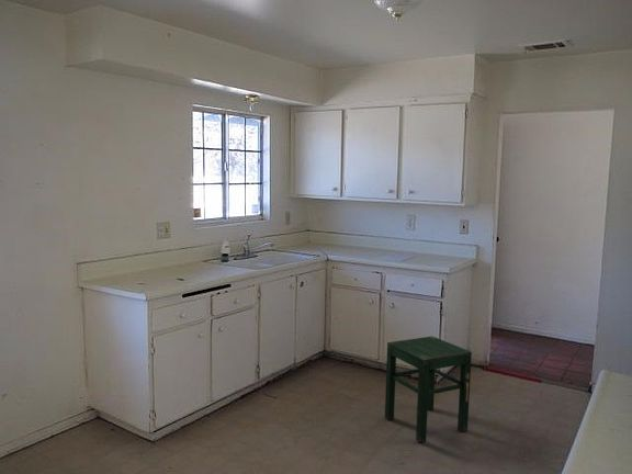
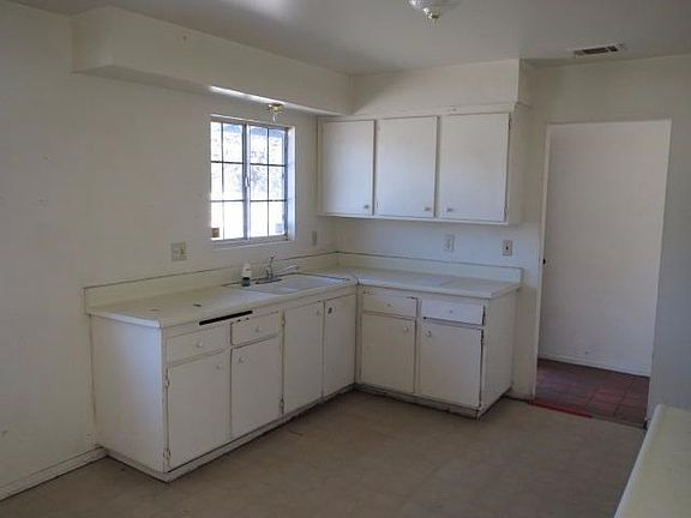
- stool [384,335,473,443]
